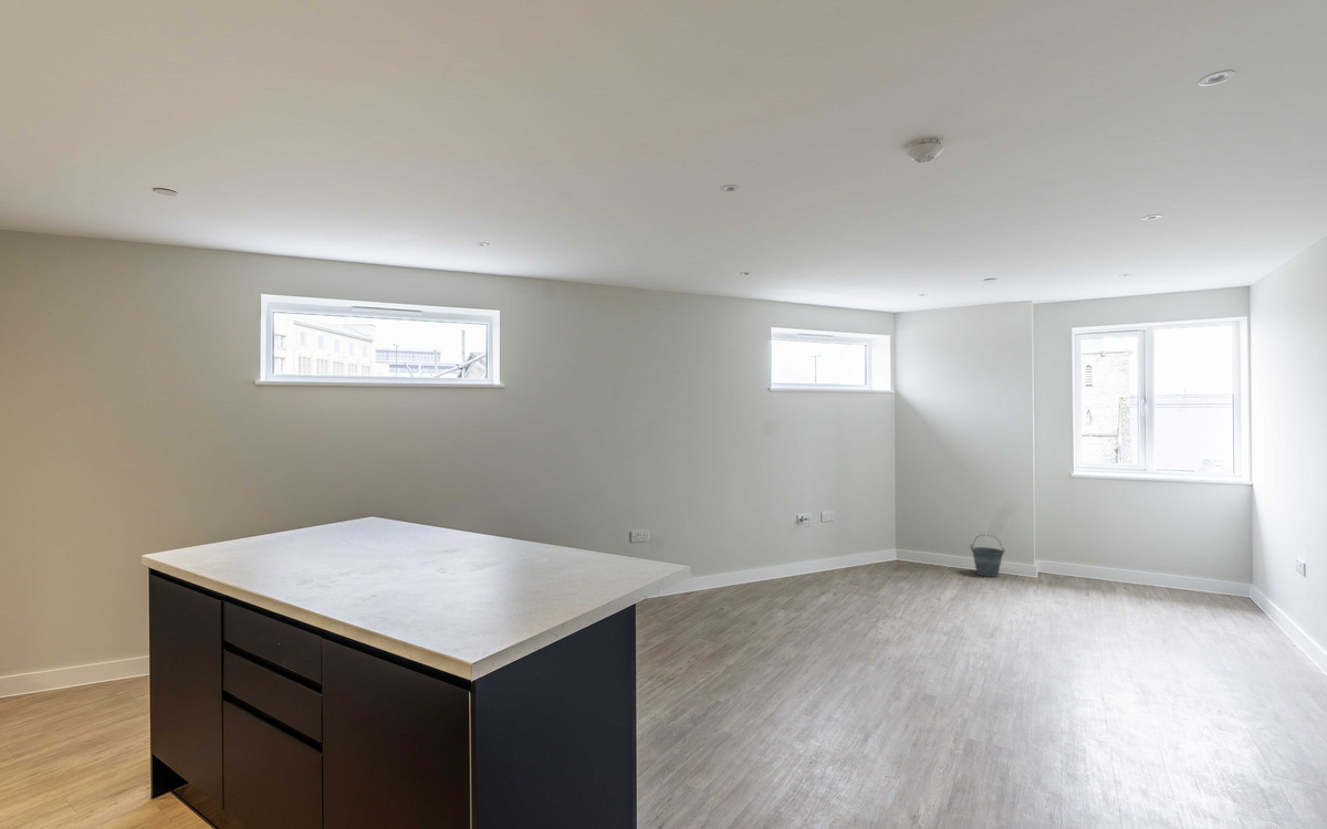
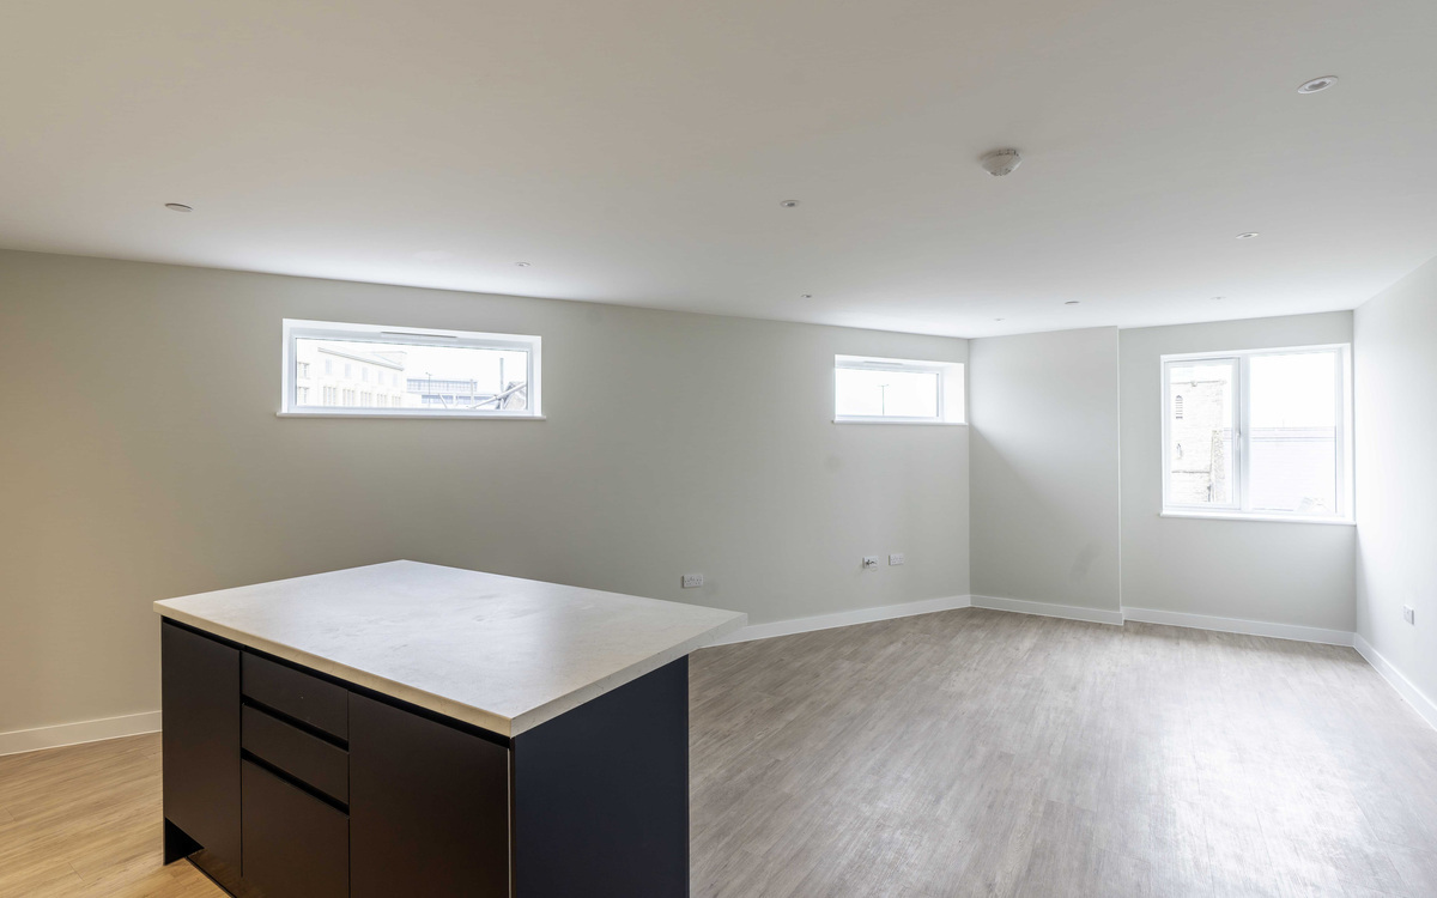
- bucket [969,534,1006,578]
